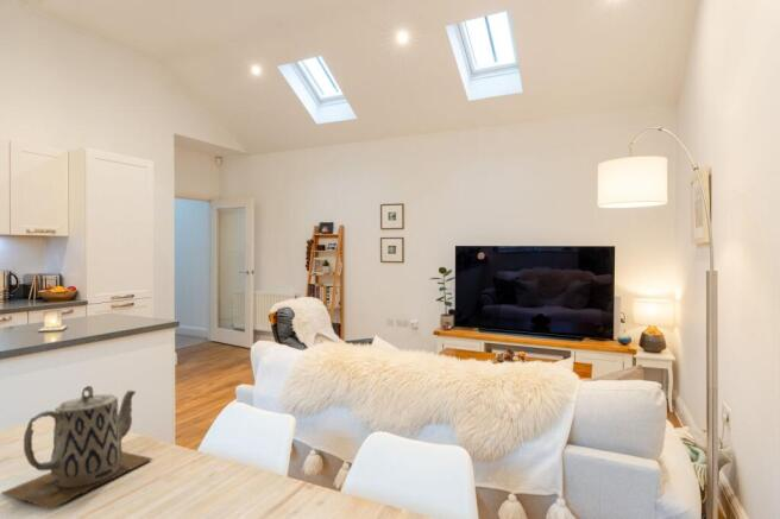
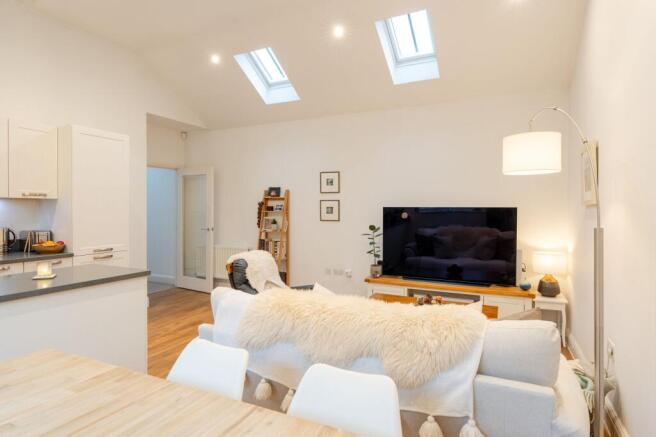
- teapot [0,385,153,511]
